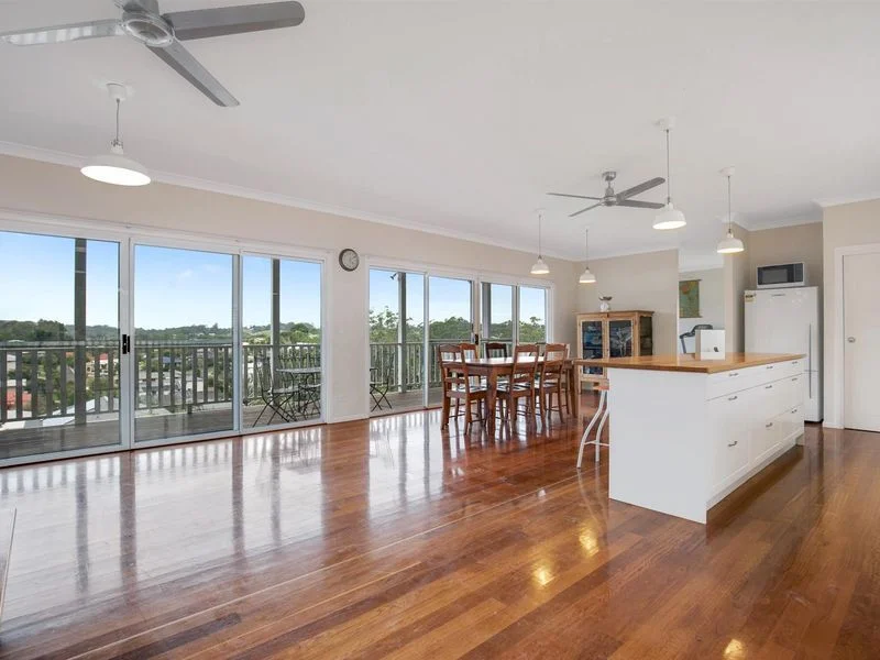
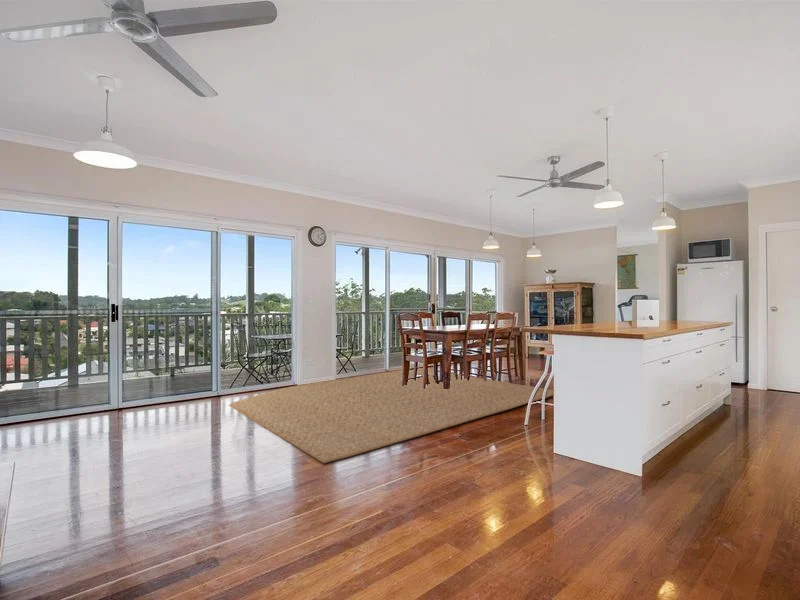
+ rug [228,367,554,465]
